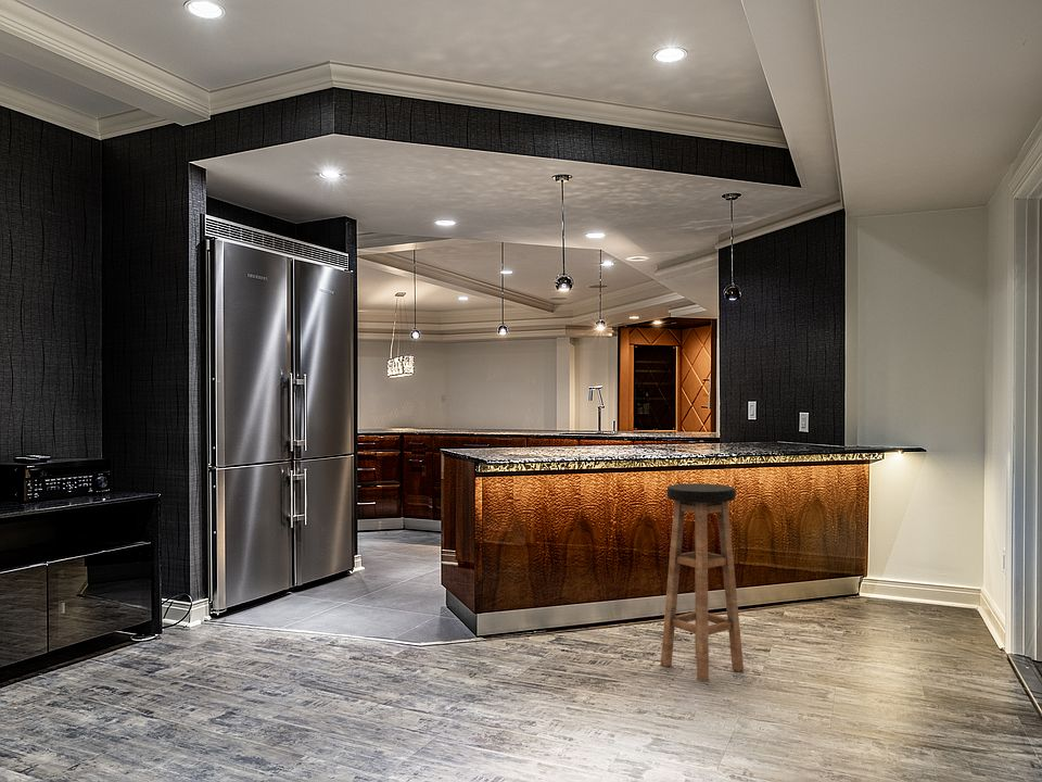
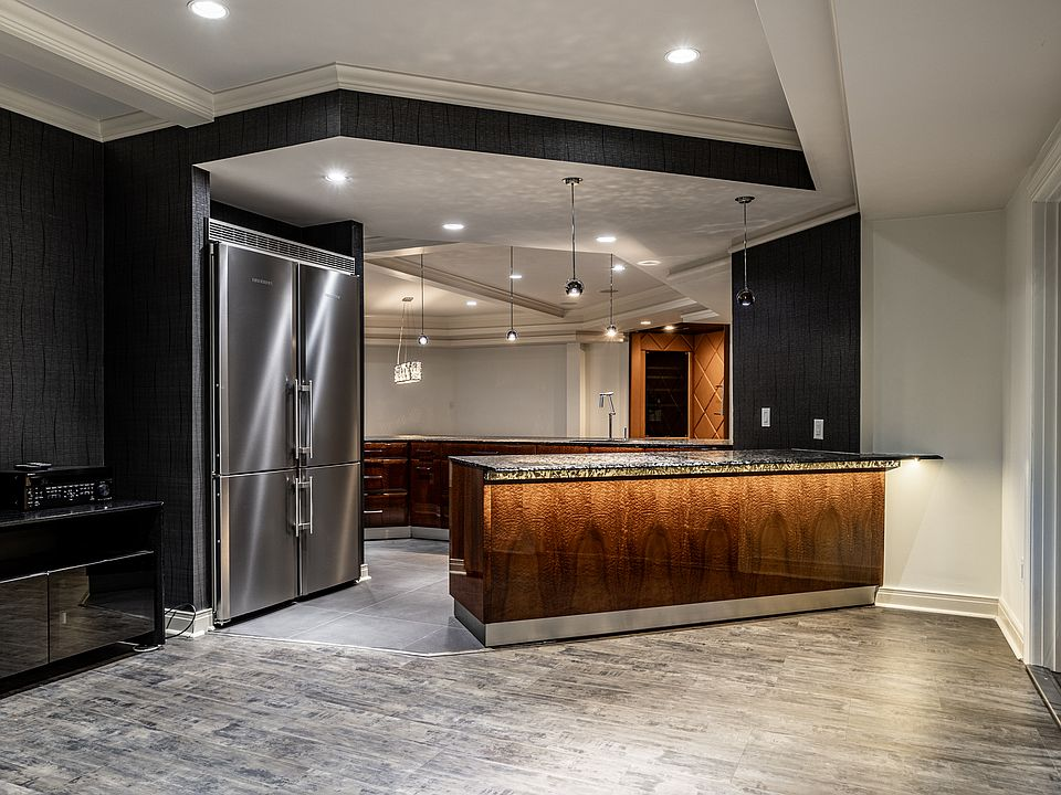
- bar stool [660,482,745,682]
